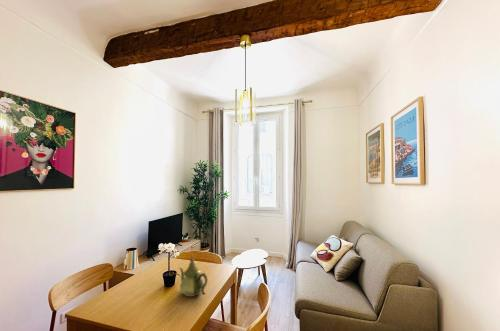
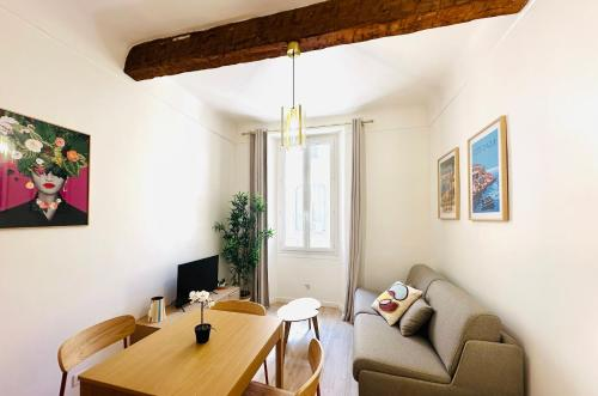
- teapot [178,254,208,298]
